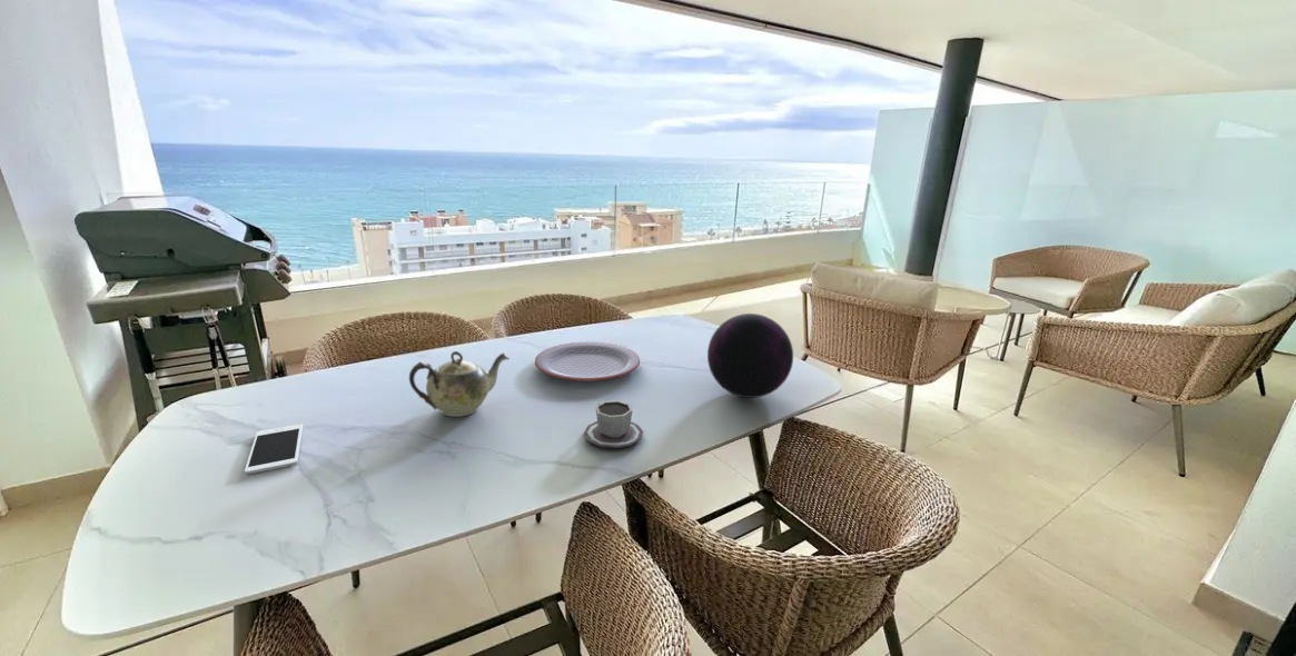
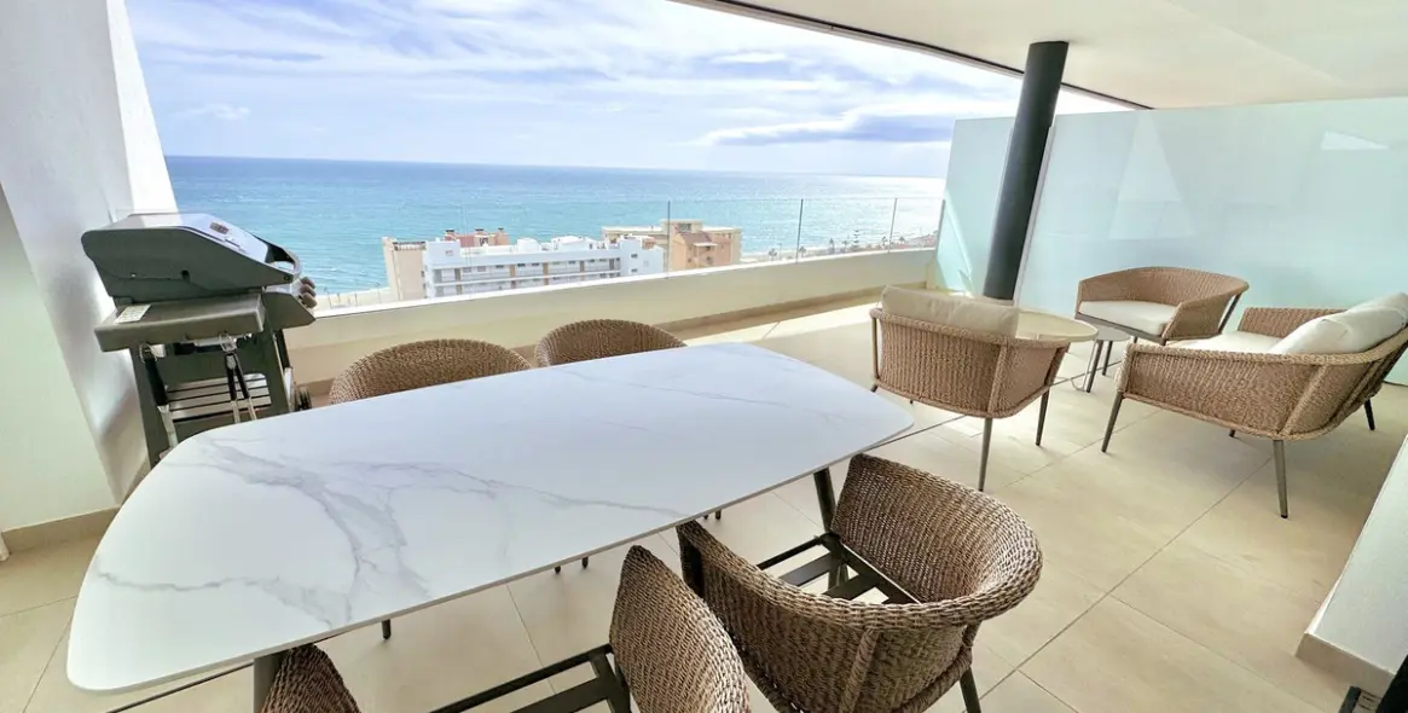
- plate [534,341,641,382]
- teapot [408,350,511,418]
- decorative orb [706,312,794,399]
- cup [583,399,644,449]
- cell phone [244,424,304,475]
